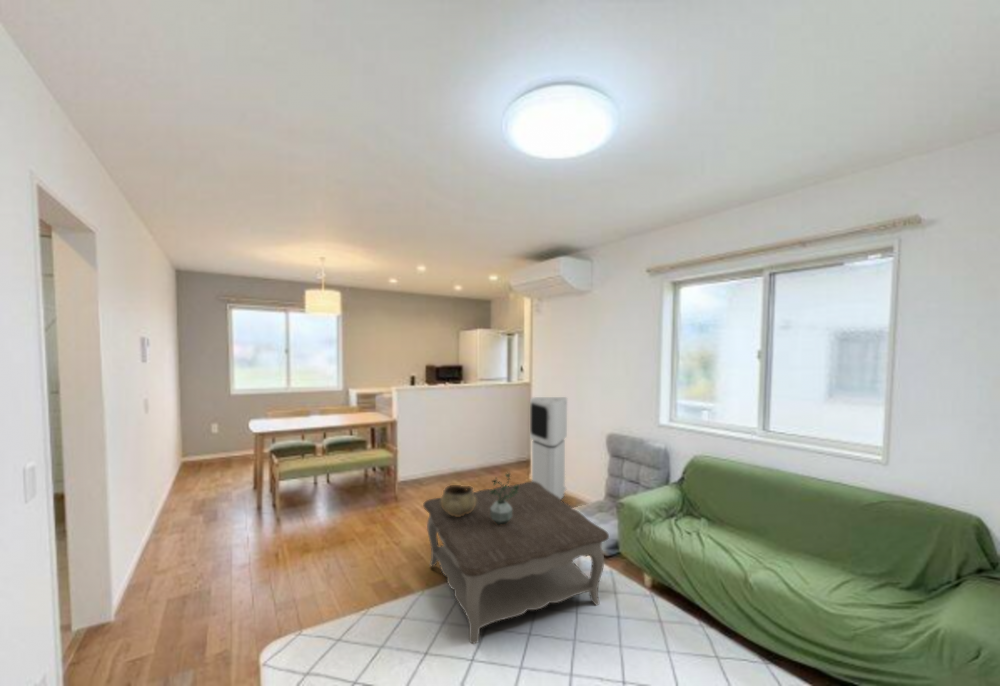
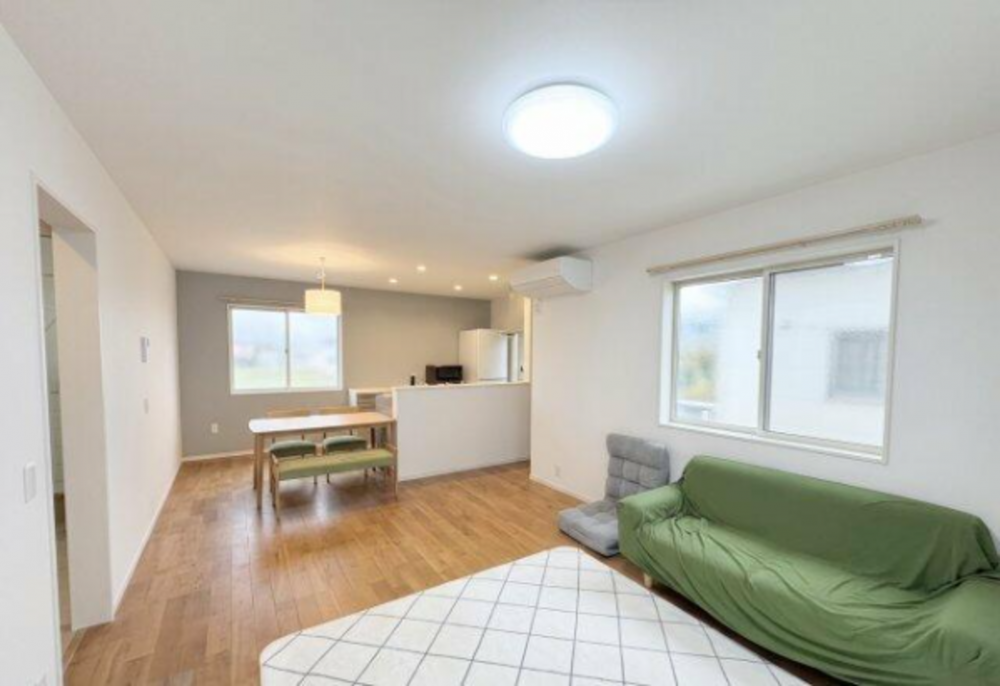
- coffee table [422,480,610,645]
- air purifier [529,396,568,500]
- potted plant [490,471,519,525]
- decorative bowl [440,484,476,517]
